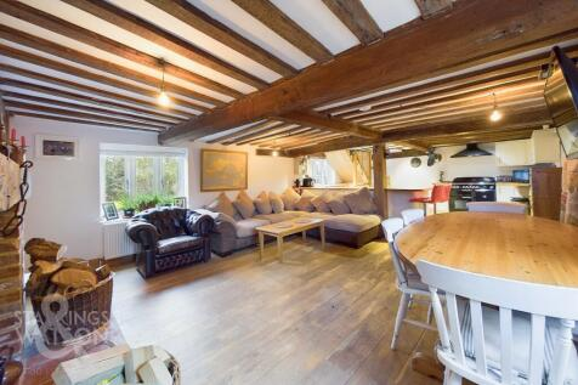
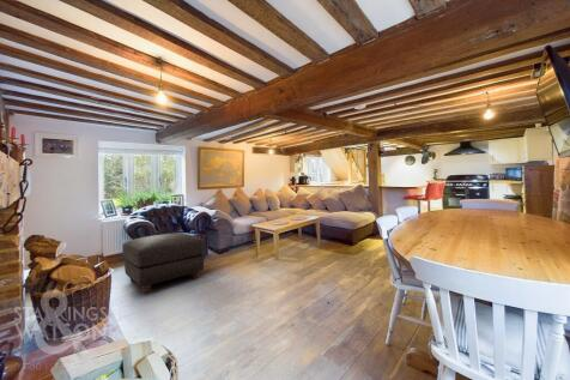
+ ottoman [121,231,207,294]
